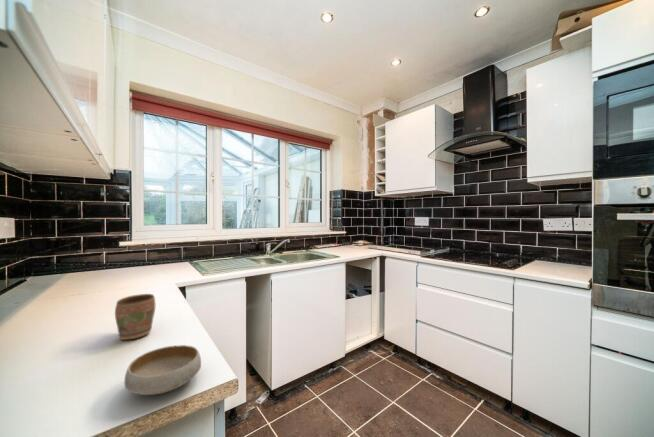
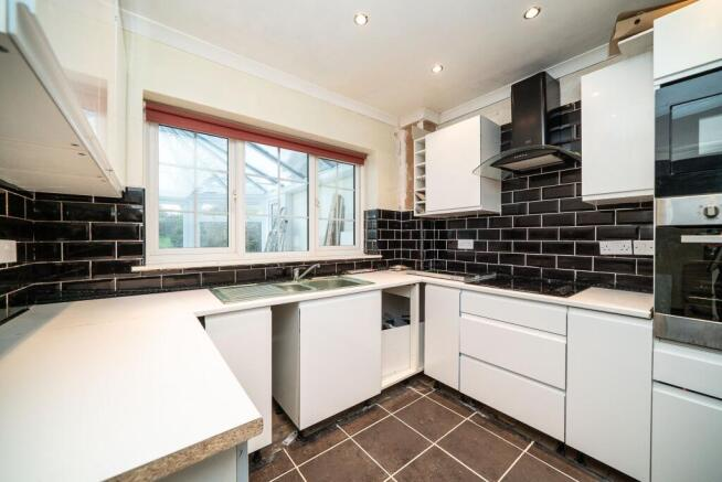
- bowl [123,344,202,396]
- mug [114,293,156,341]
